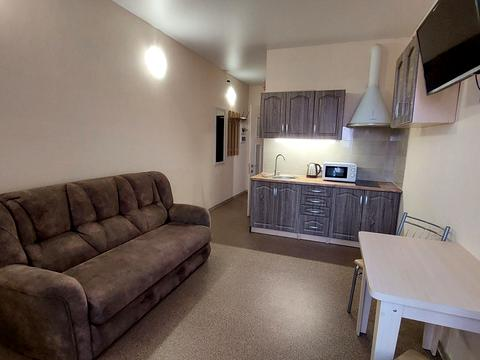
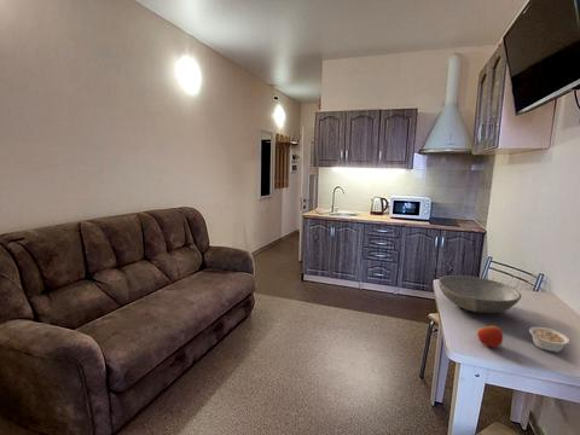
+ apple [476,324,504,348]
+ bowl [437,274,522,314]
+ legume [528,325,570,354]
